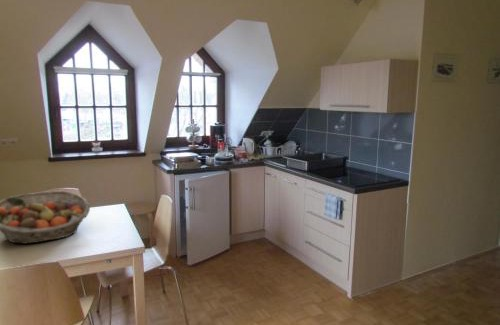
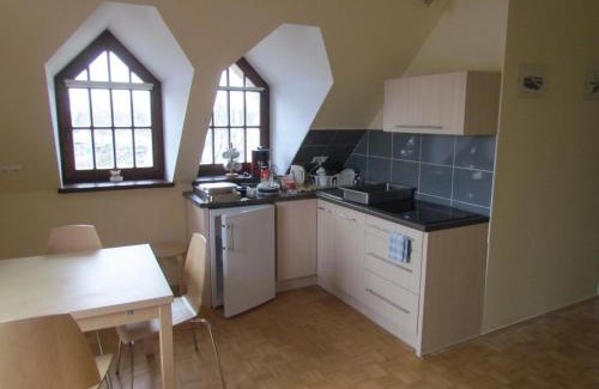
- fruit basket [0,190,91,245]
